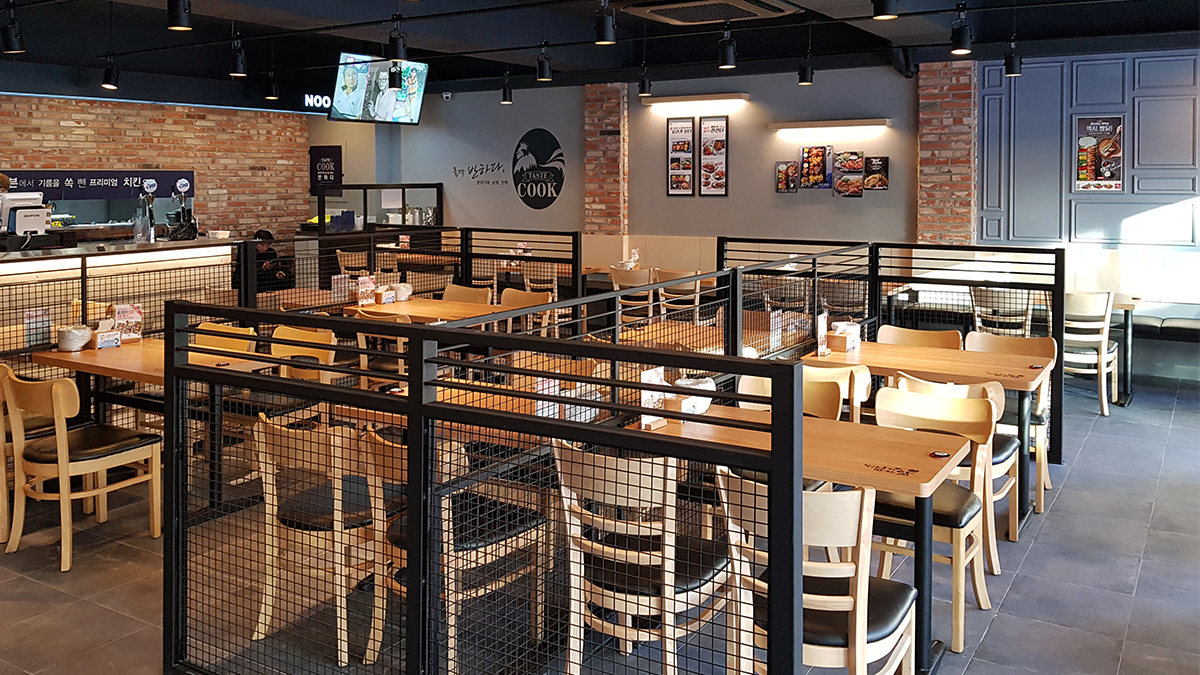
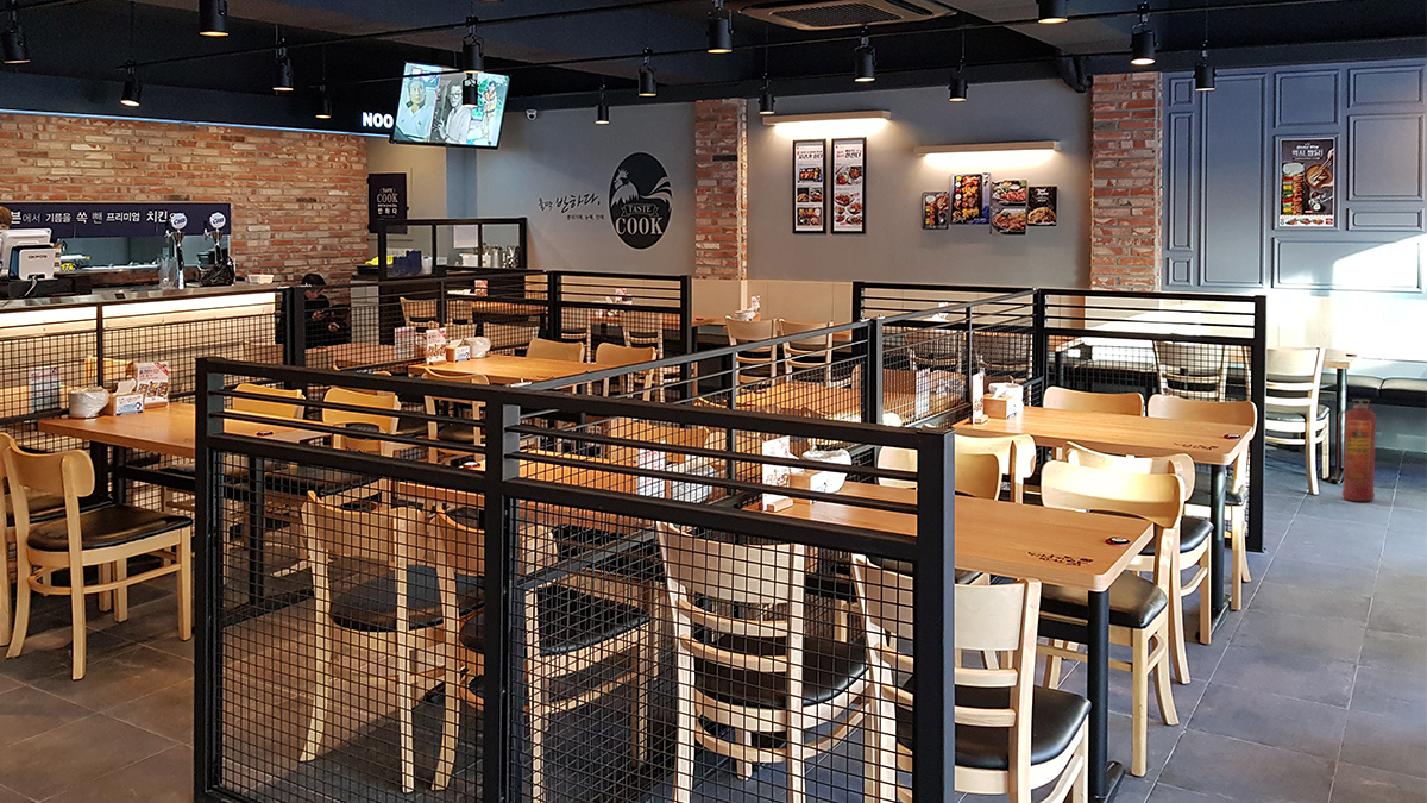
+ fire extinguisher [1335,399,1377,502]
